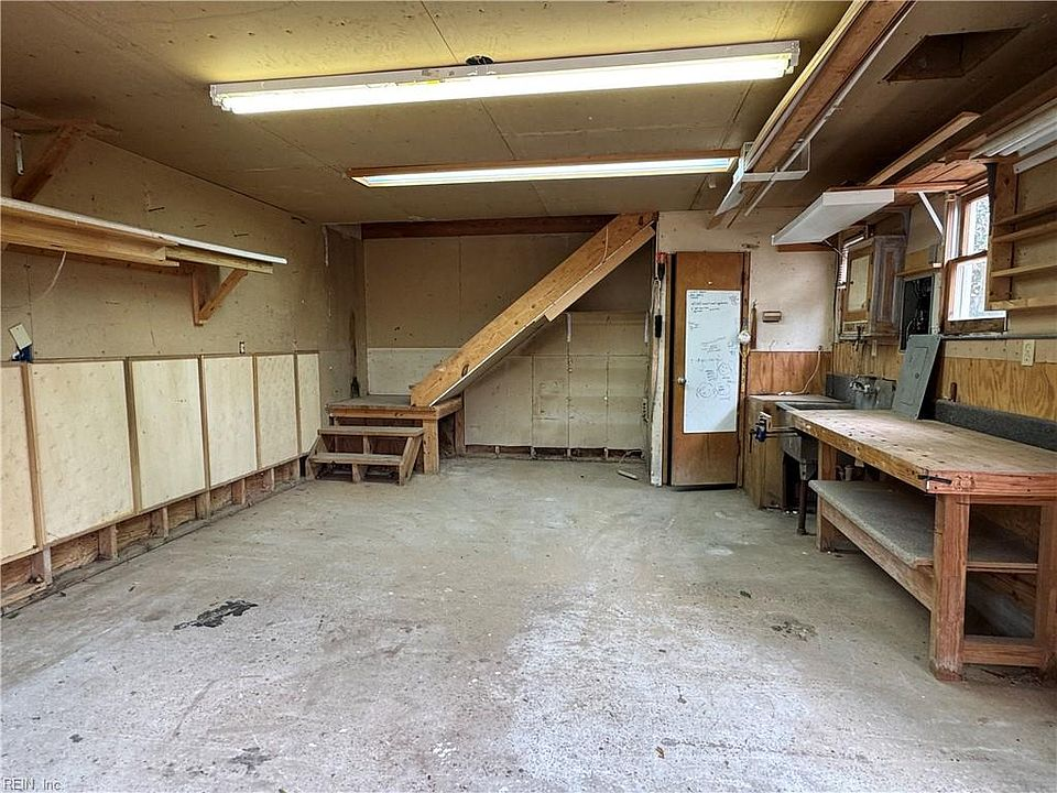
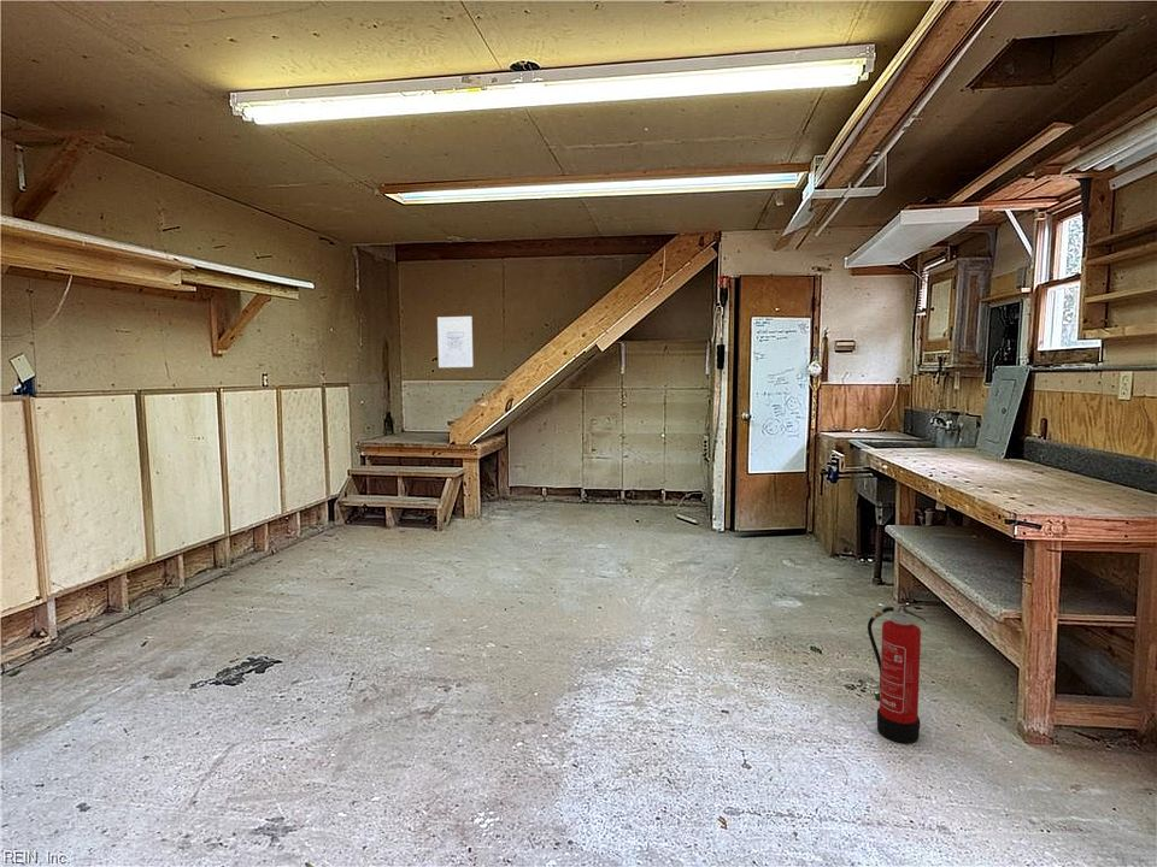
+ wall art [436,315,474,368]
+ fire extinguisher [867,601,927,744]
